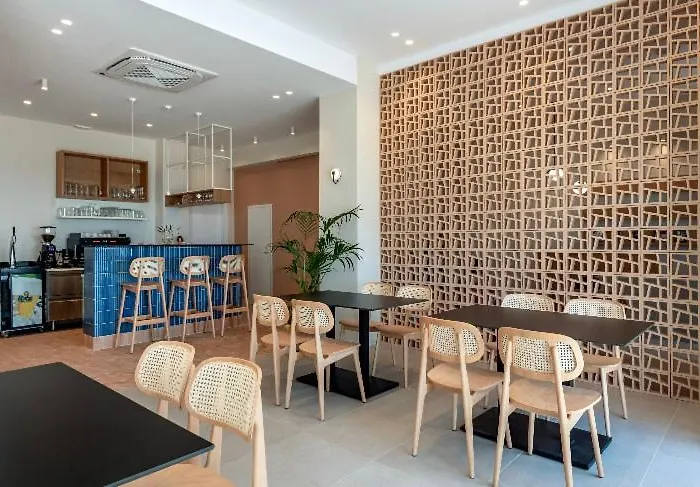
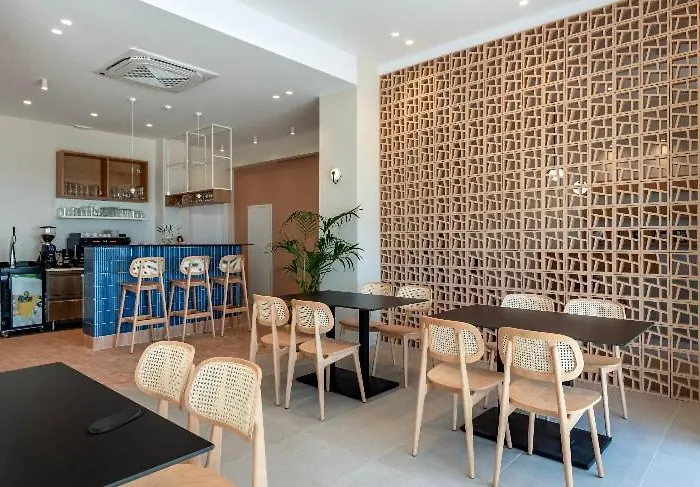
+ oval tray [87,406,145,434]
